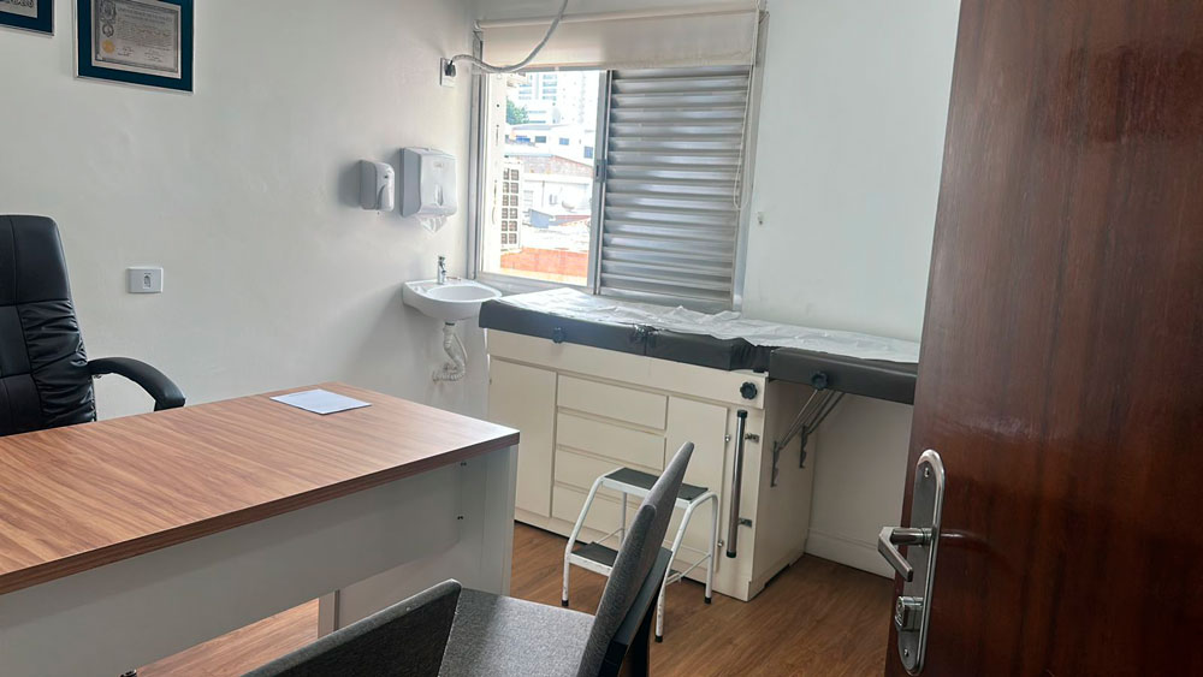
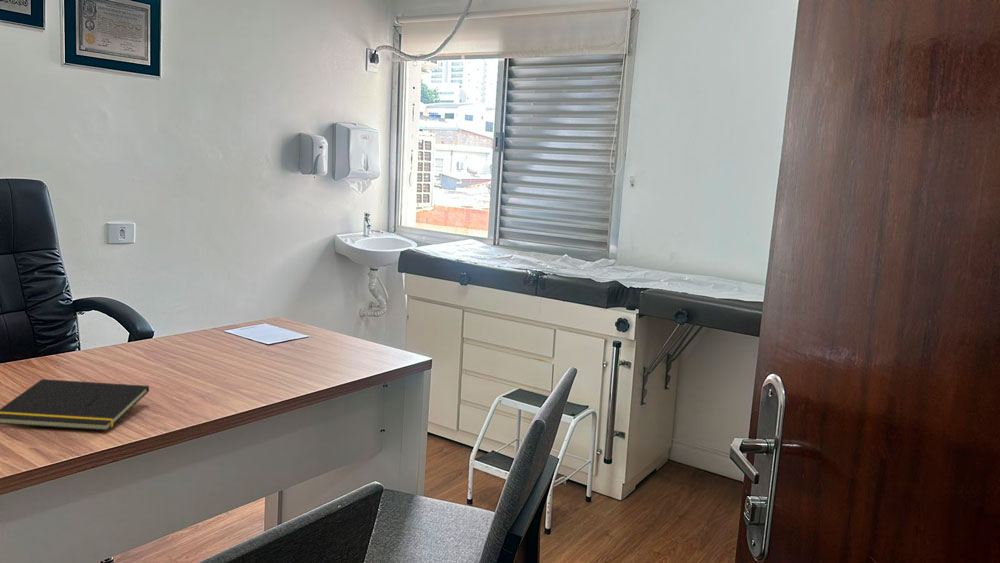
+ notepad [0,378,150,432]
